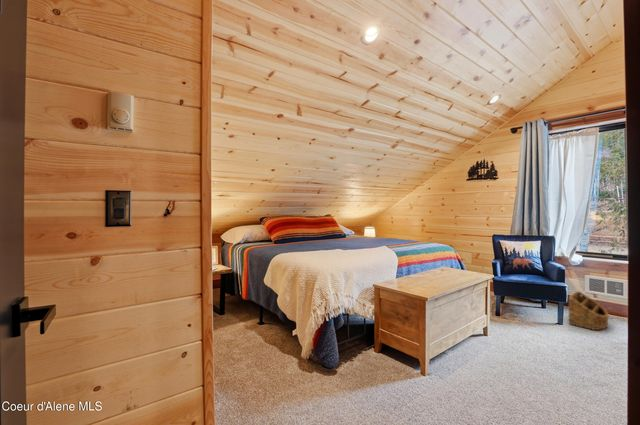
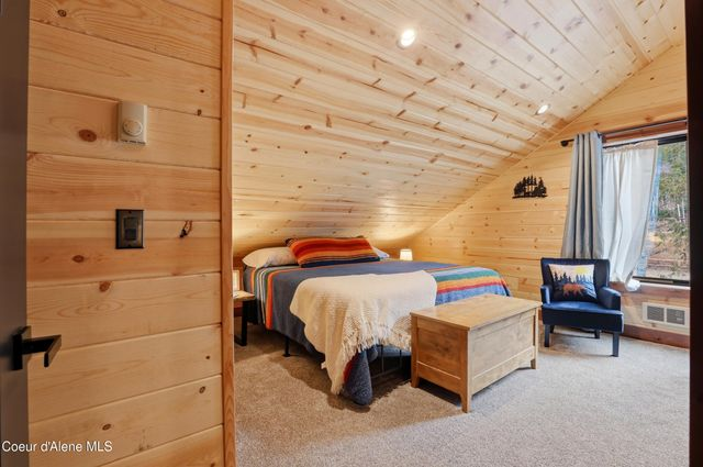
- basket [567,290,610,331]
